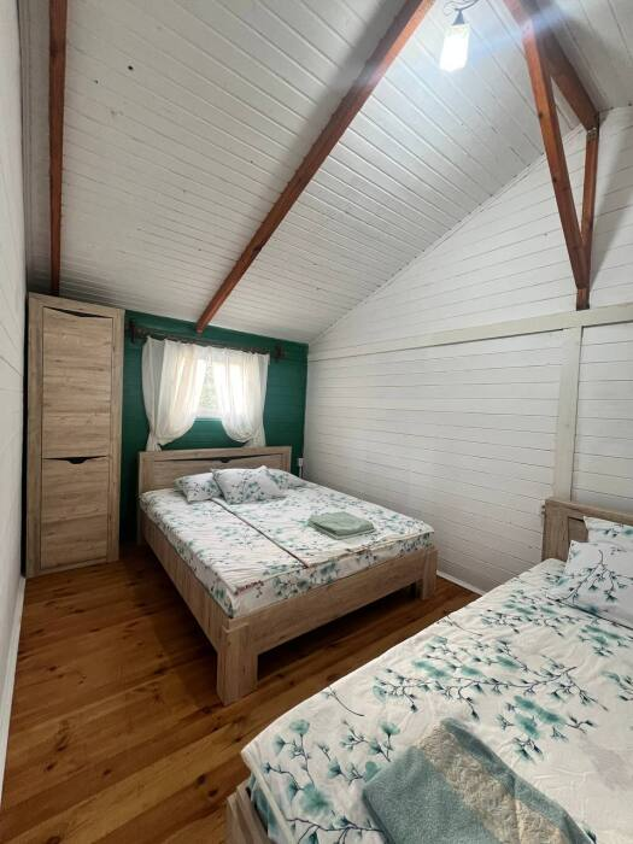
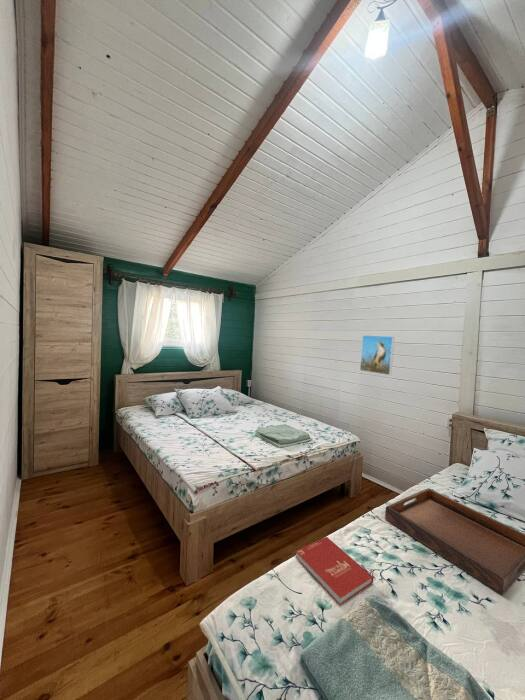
+ book [294,536,375,606]
+ serving tray [384,487,525,596]
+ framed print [359,334,395,376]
